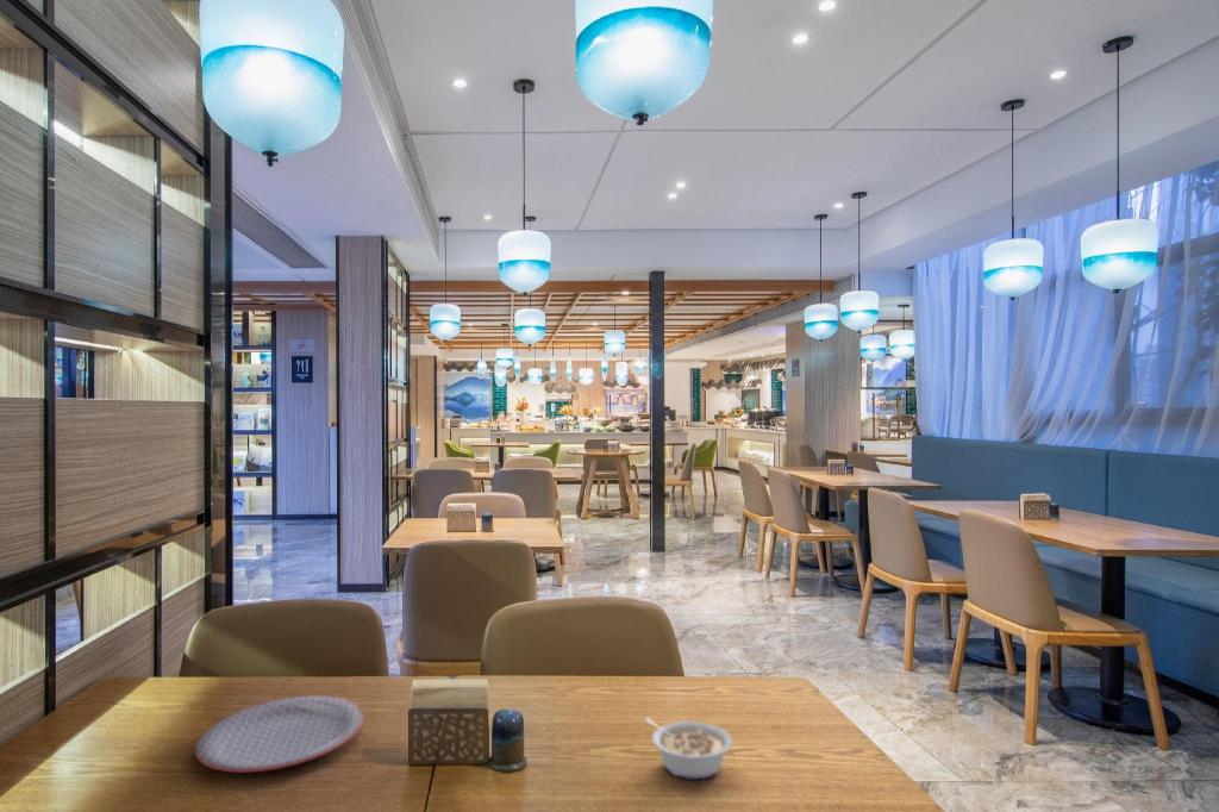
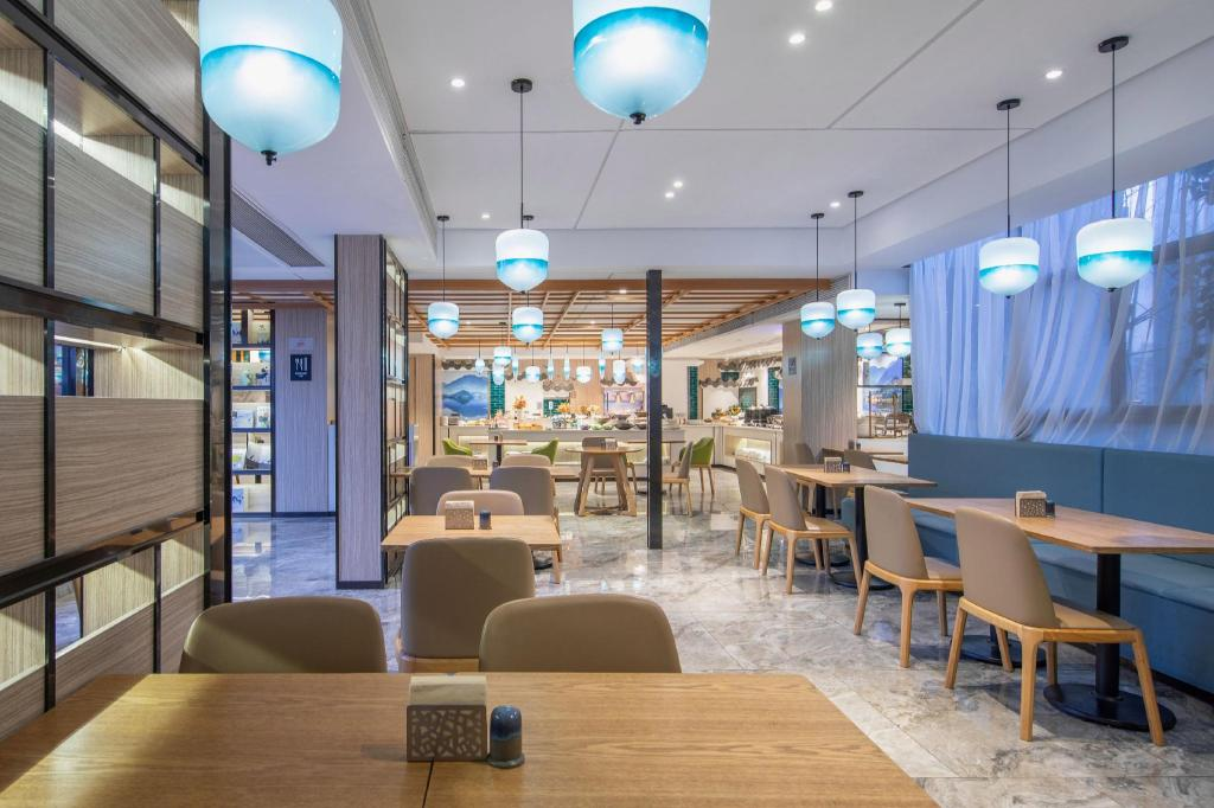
- legume [643,717,733,781]
- plate [194,694,365,774]
